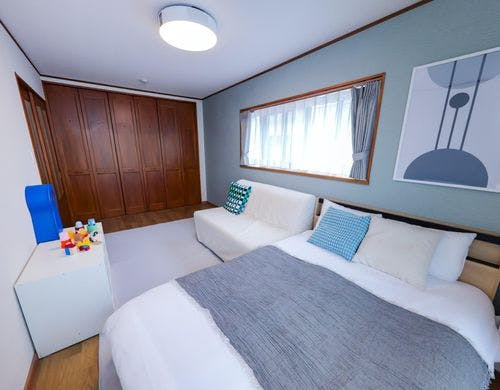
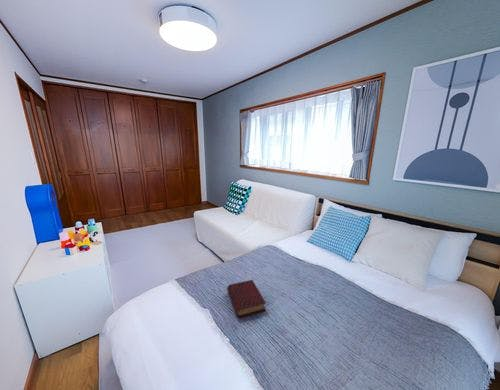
+ book [226,279,267,319]
